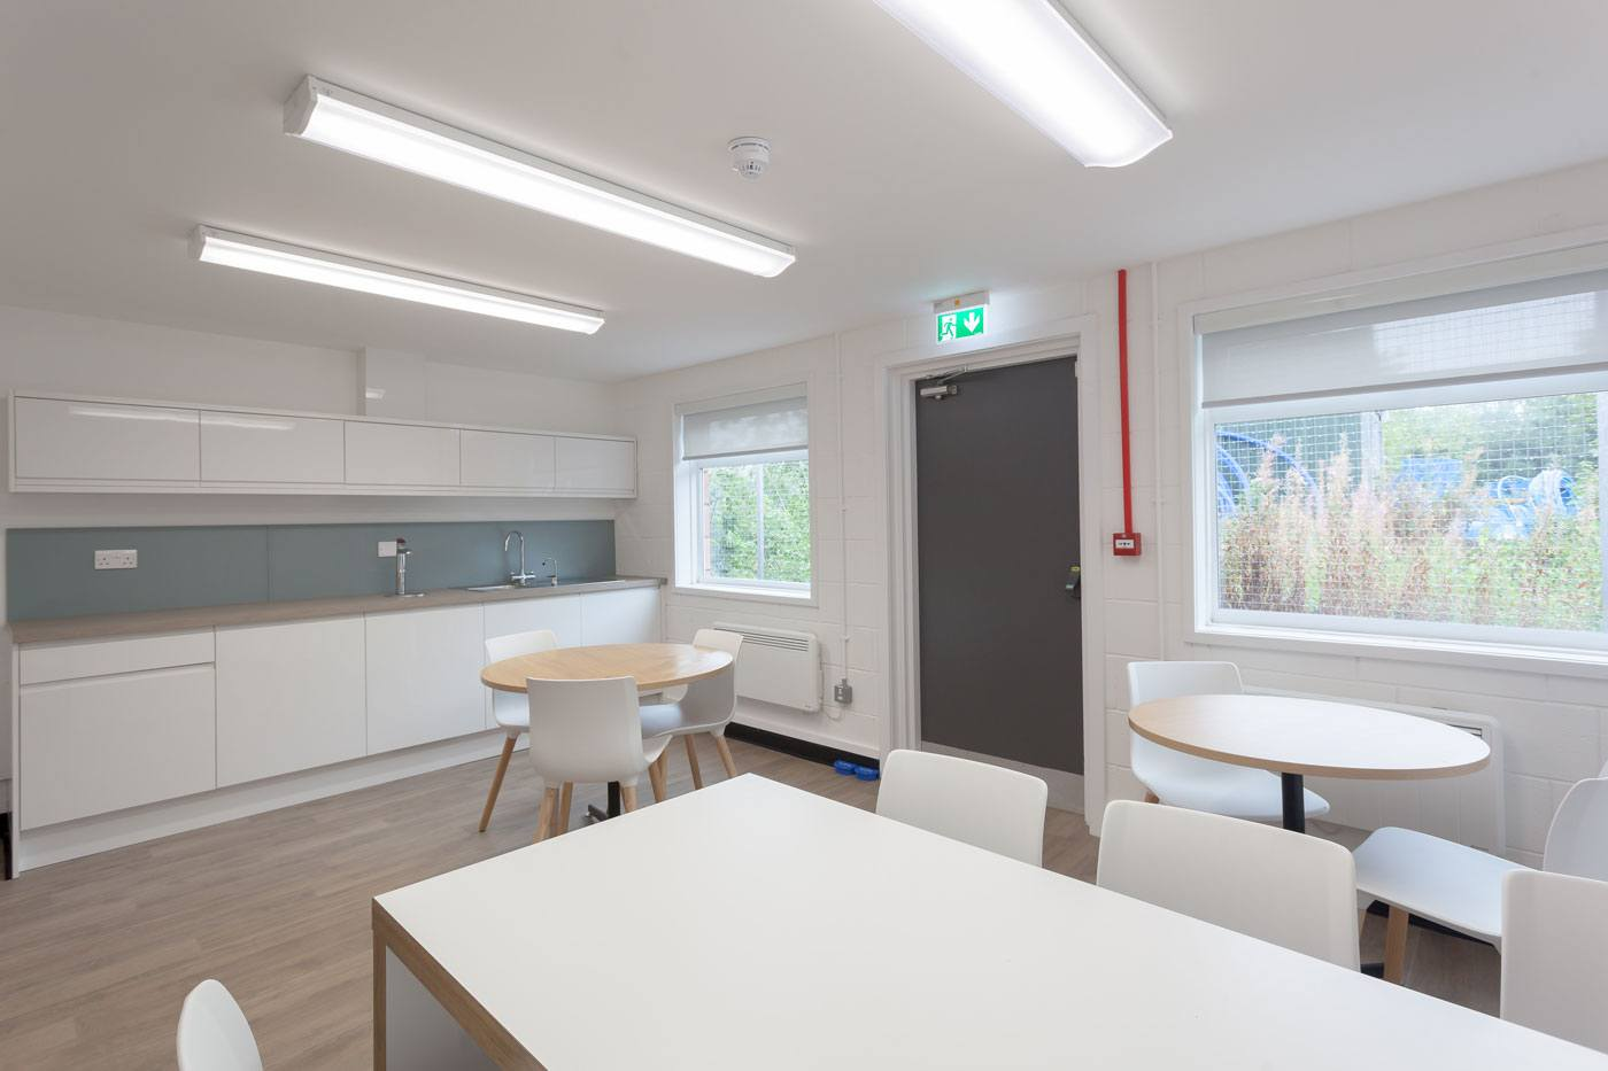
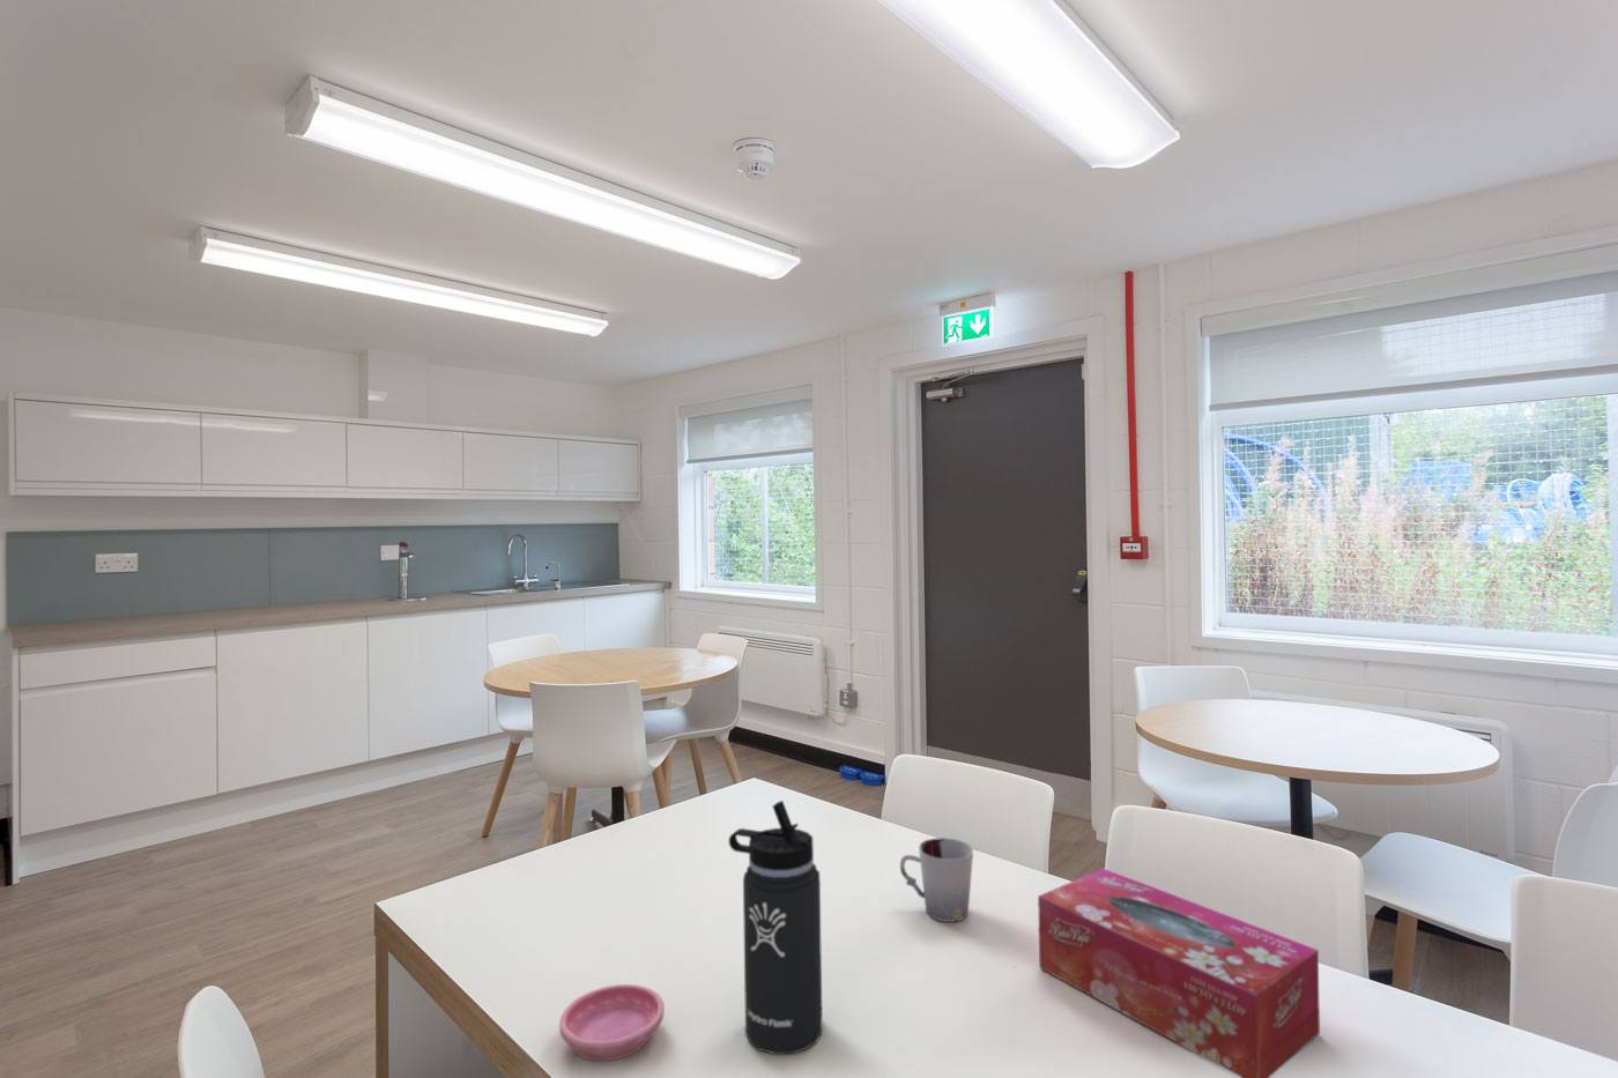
+ saucer [558,983,665,1062]
+ cup [899,836,974,923]
+ tissue box [1037,866,1321,1078]
+ thermos bottle [728,800,824,1055]
